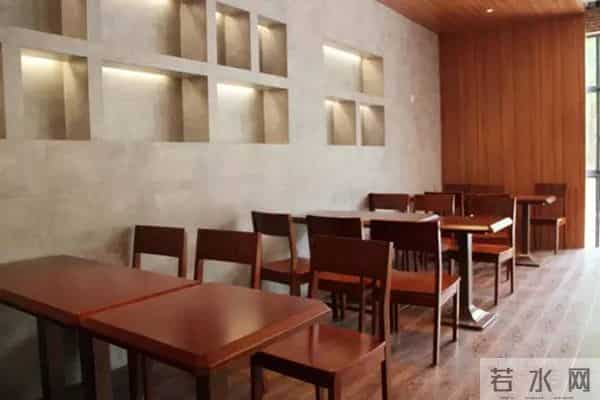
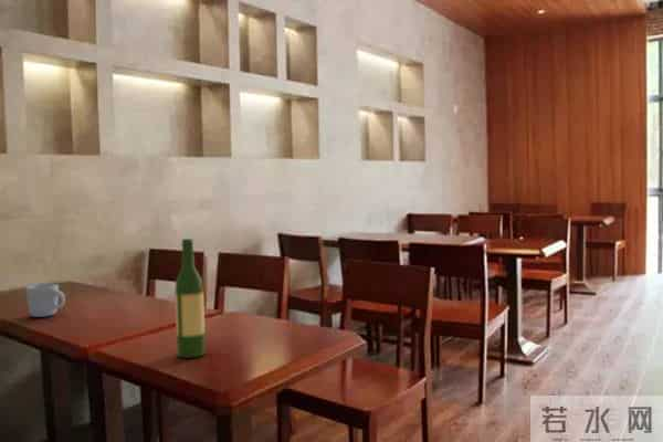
+ mug [24,283,66,318]
+ wine bottle [173,238,206,359]
